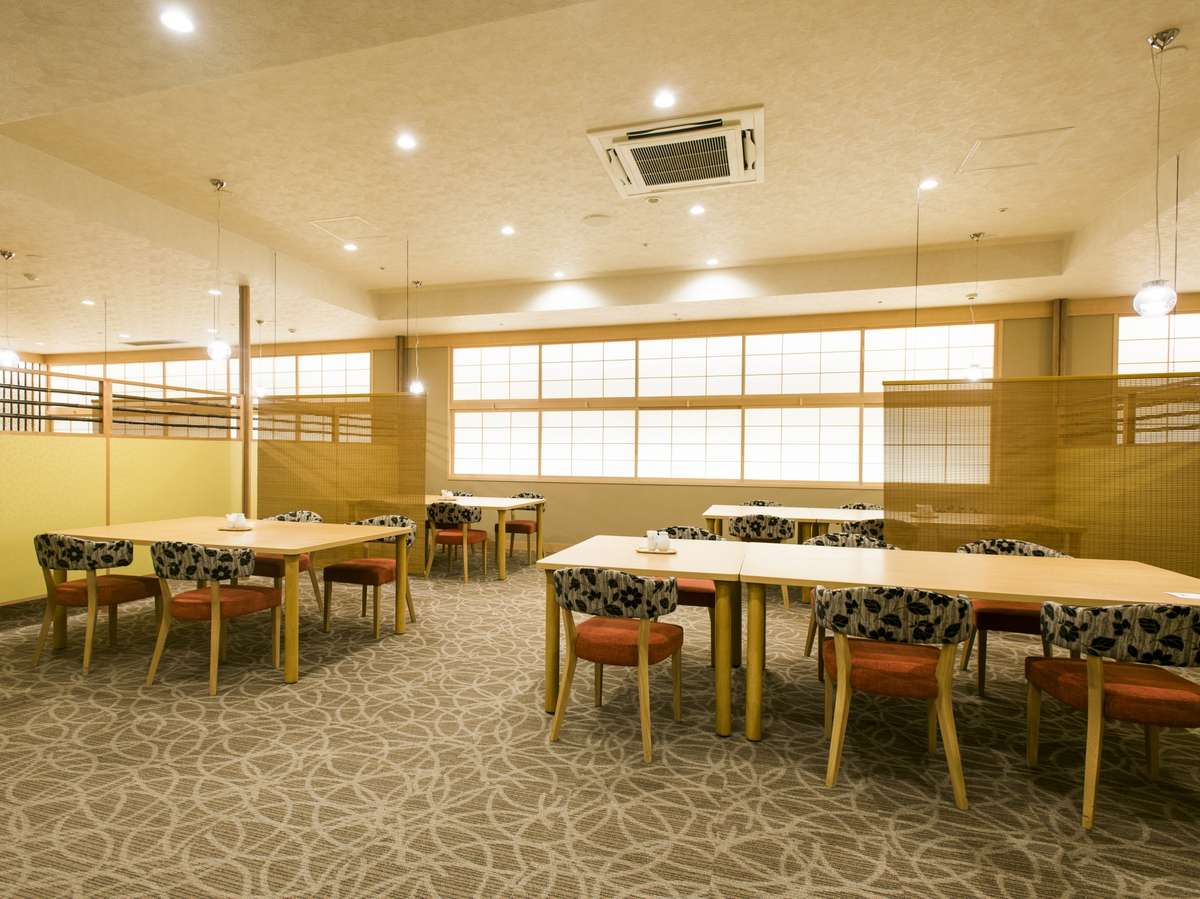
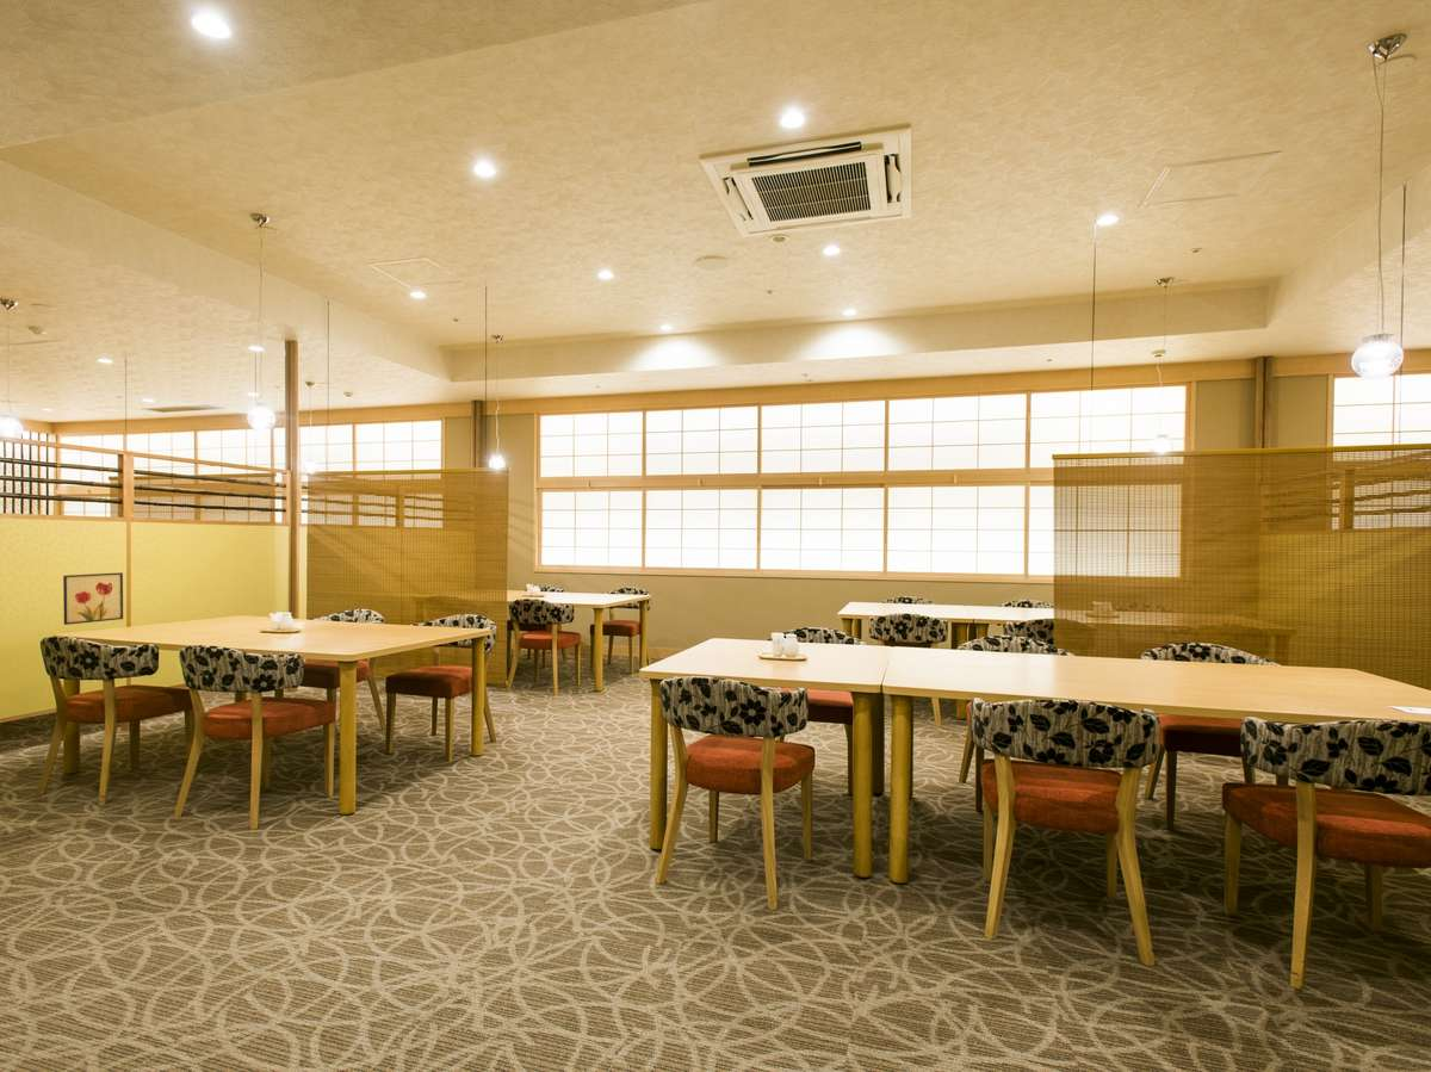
+ wall art [62,571,124,626]
